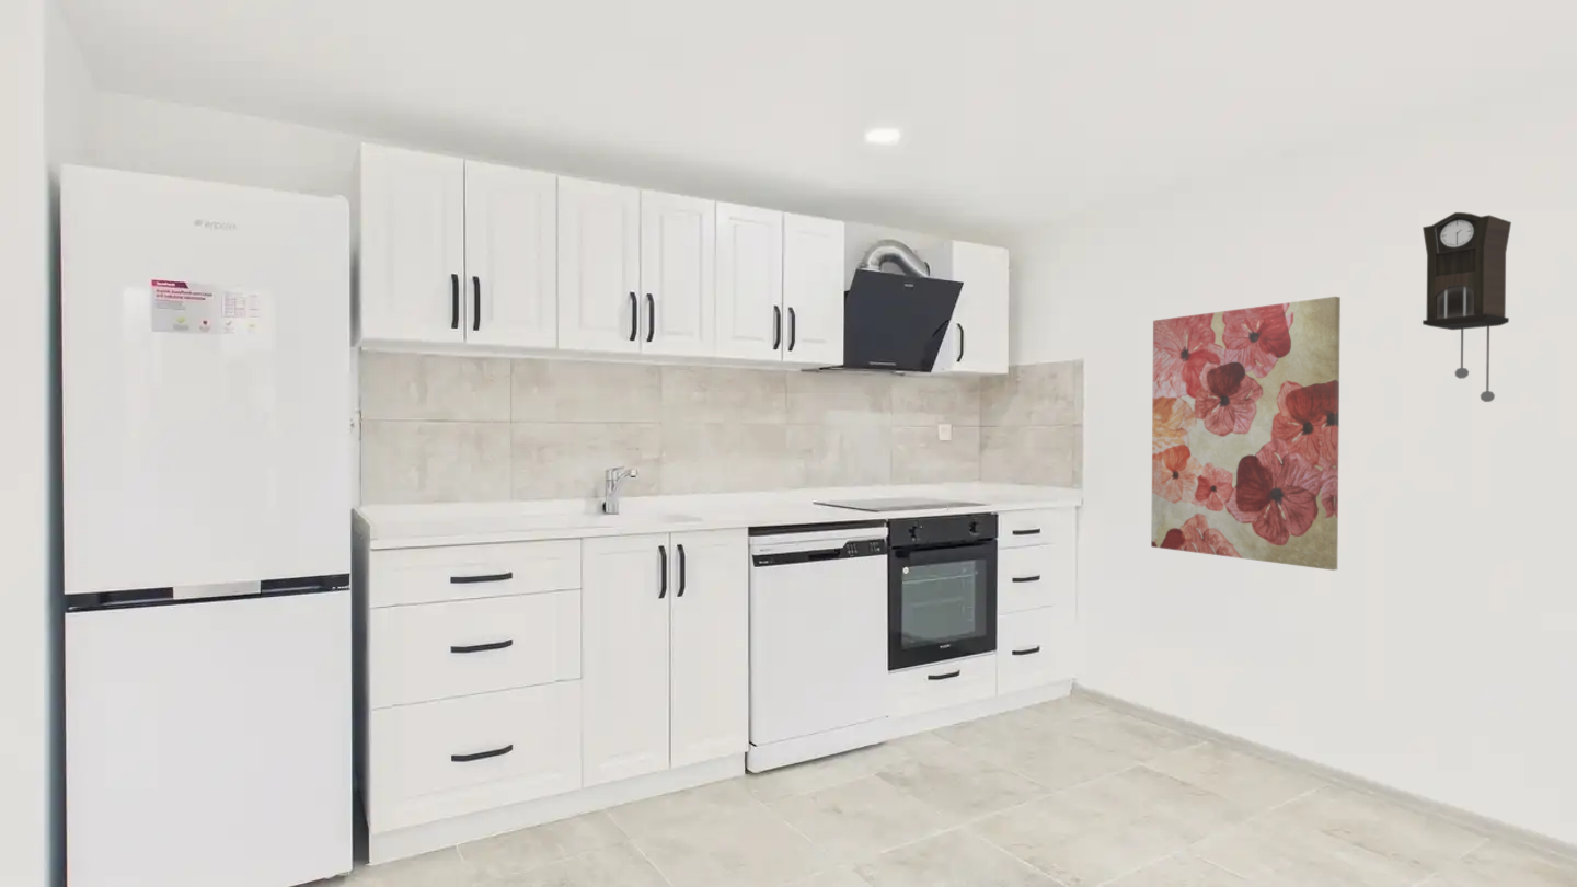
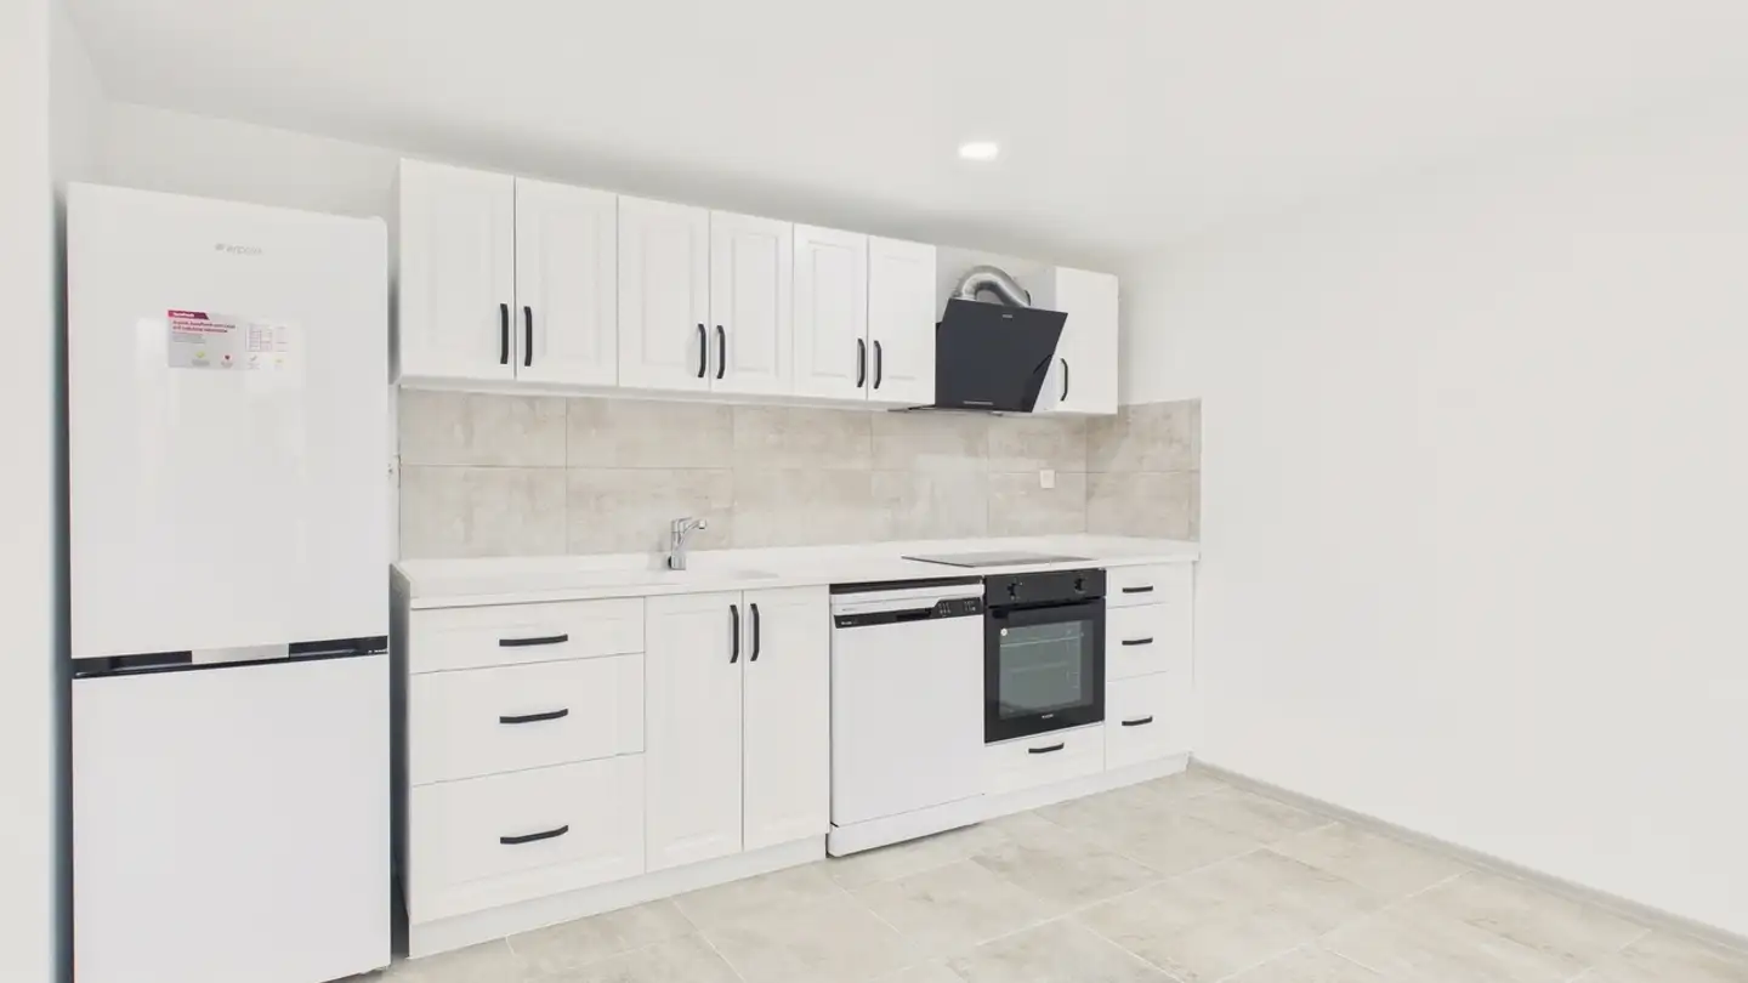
- pendulum clock [1421,211,1512,403]
- wall art [1150,296,1342,572]
